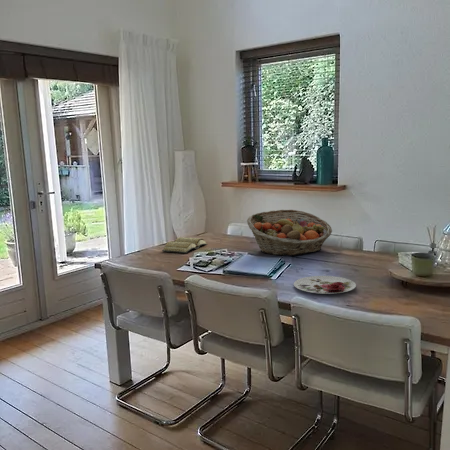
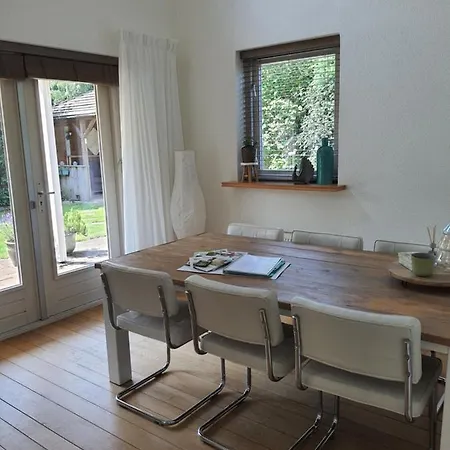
- fruit basket [246,209,333,257]
- diary [161,236,208,254]
- plate [293,275,357,295]
